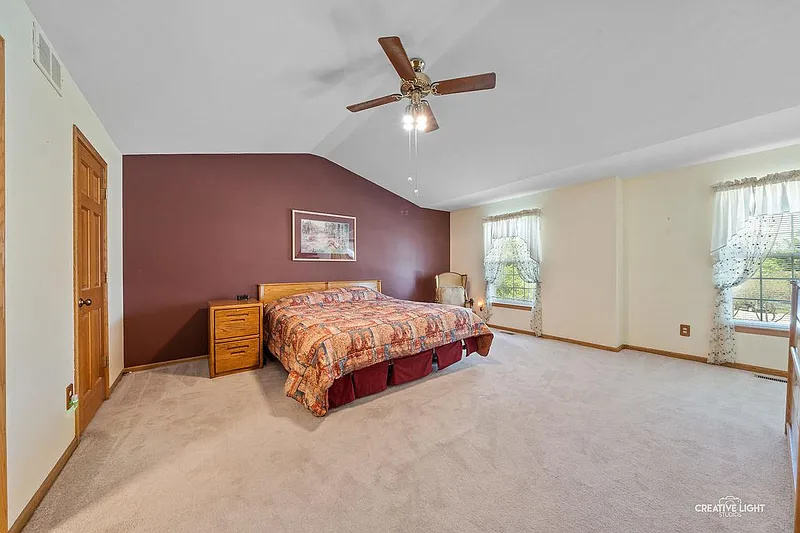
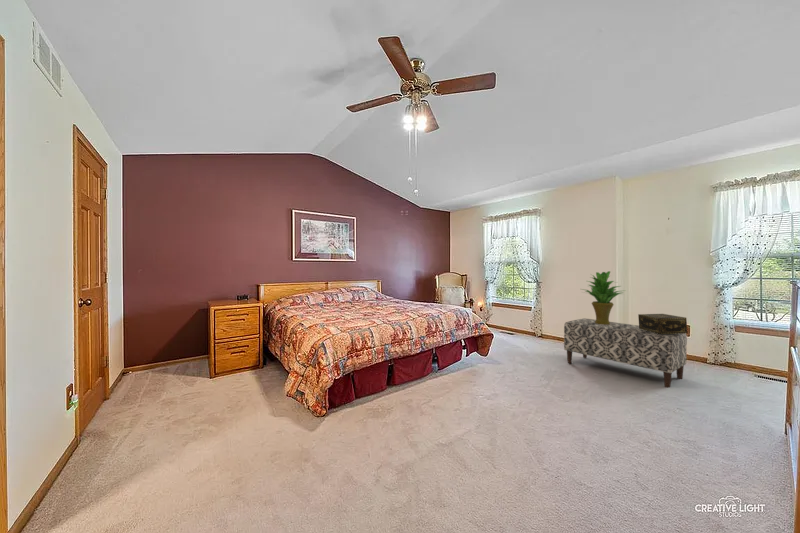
+ potted plant [581,270,627,325]
+ decorative box [637,313,688,334]
+ bench [563,317,688,389]
